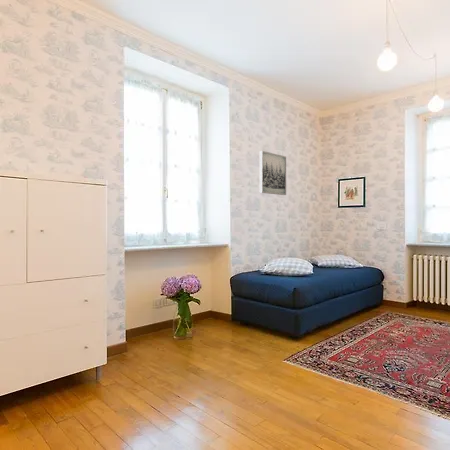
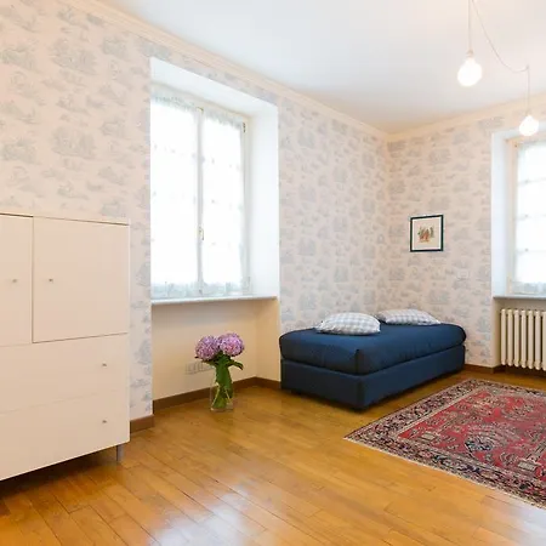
- wall art [259,150,287,196]
